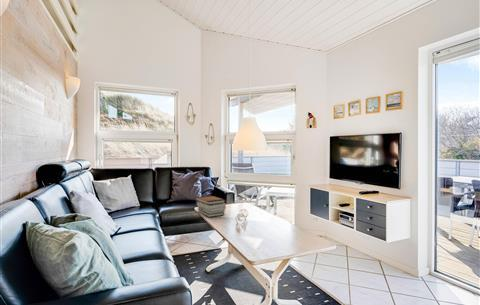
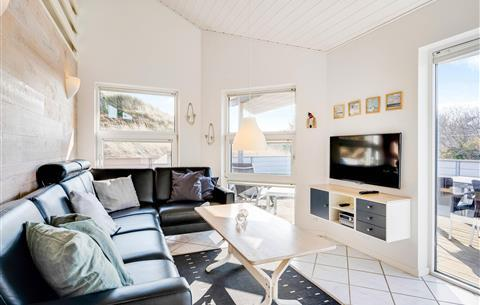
- book stack [194,195,227,218]
